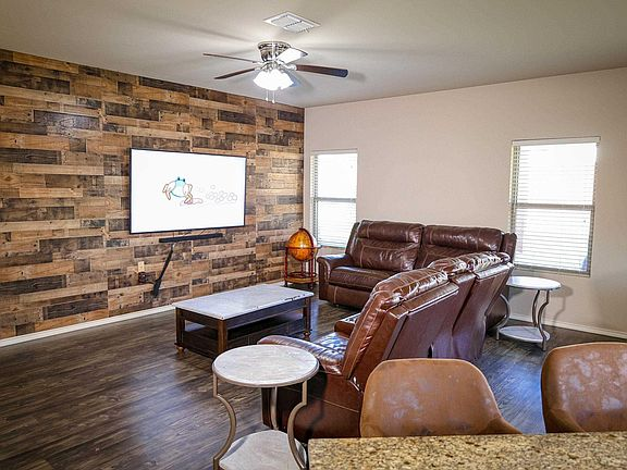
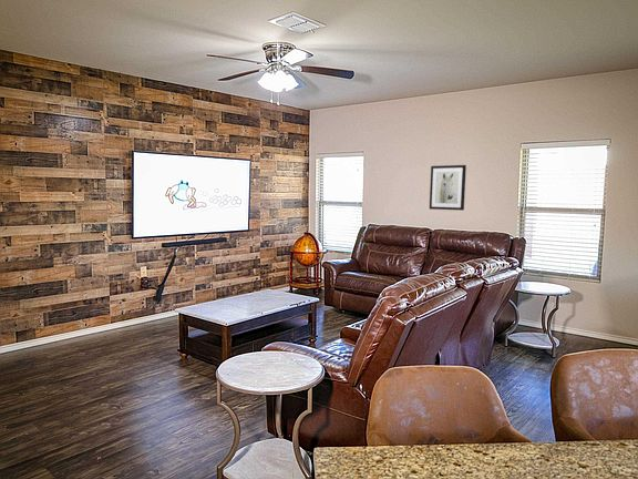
+ wall art [429,164,467,212]
